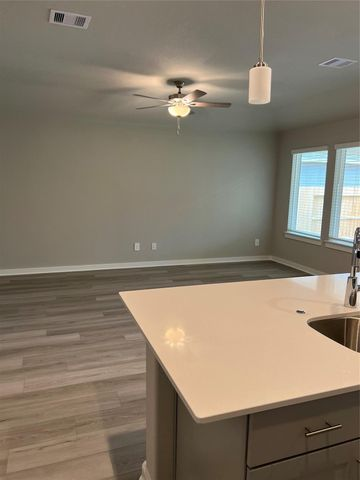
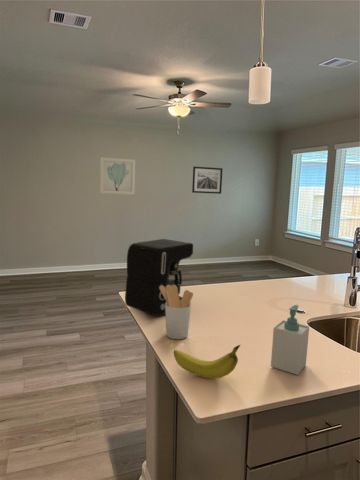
+ fruit [173,344,241,379]
+ soap bottle [270,304,310,376]
+ coffee maker [124,238,194,317]
+ wall art [99,156,136,195]
+ wall art [191,166,224,195]
+ utensil holder [159,285,194,340]
